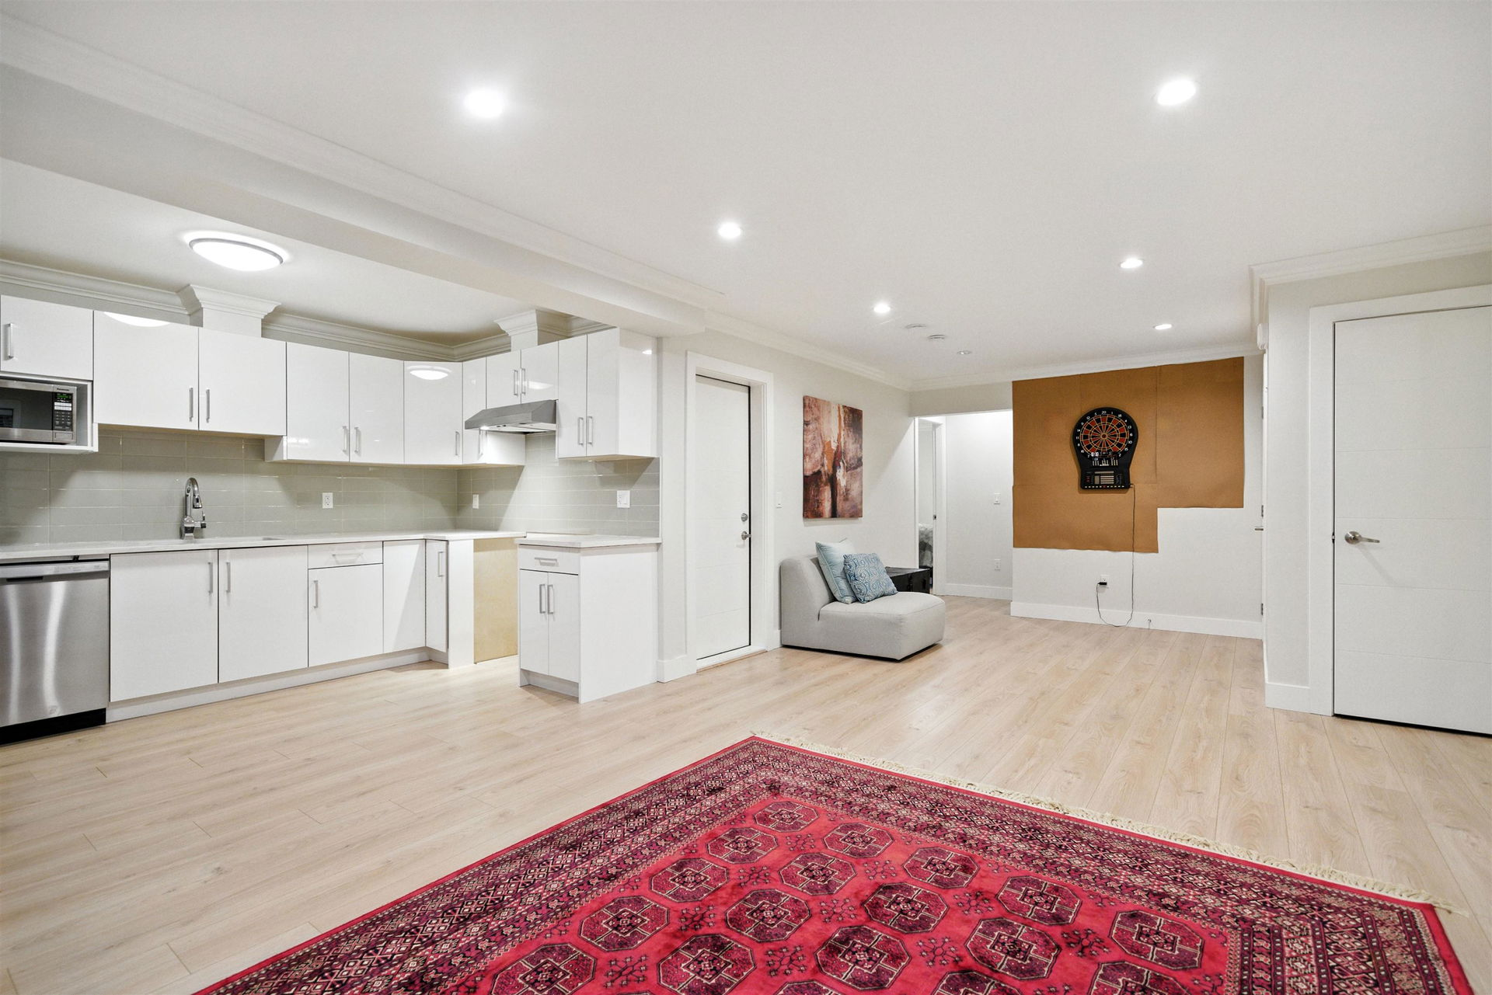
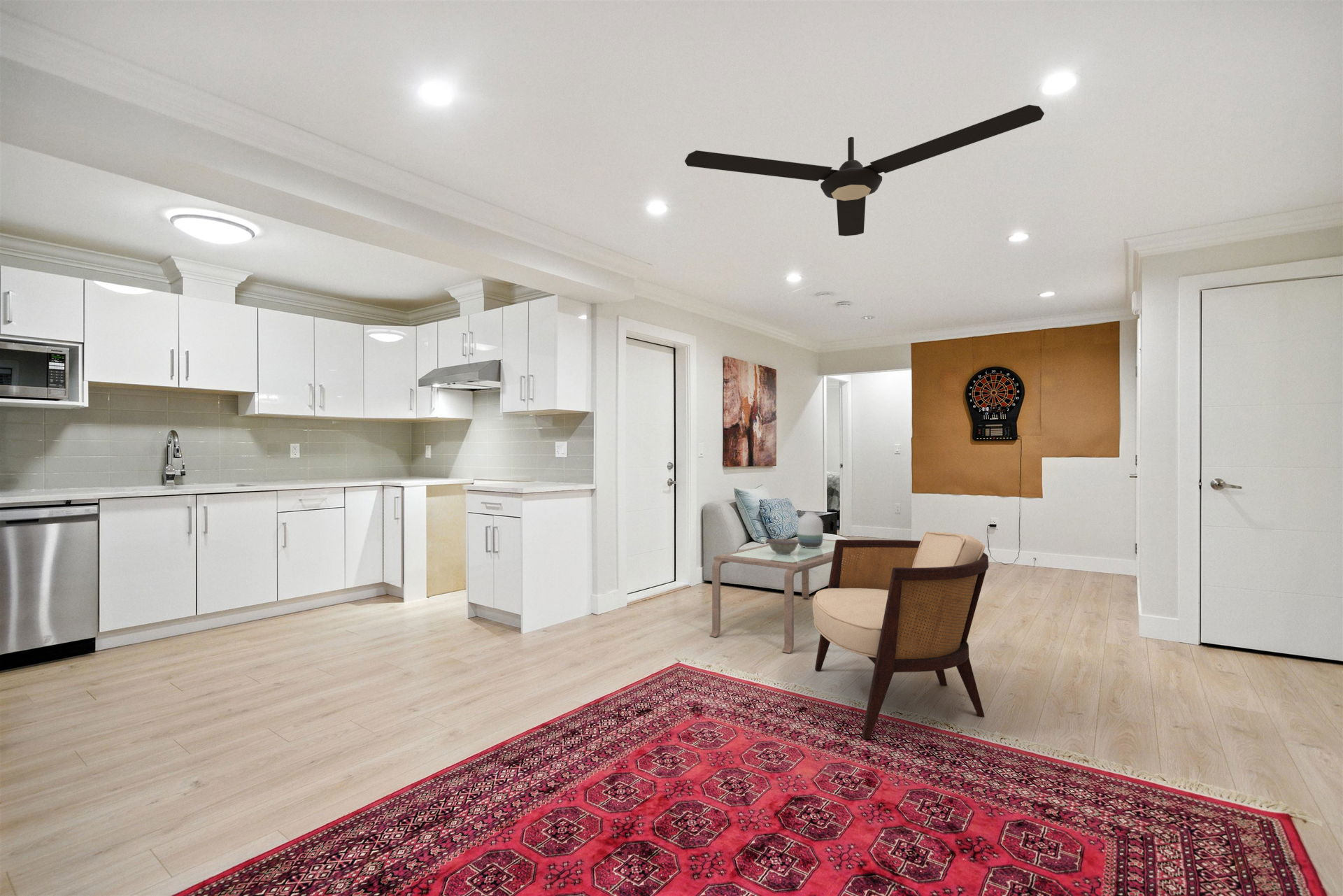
+ armchair [812,531,989,740]
+ vase [797,511,824,548]
+ coffee table [709,537,860,654]
+ decorative bowl [765,538,801,555]
+ ceiling fan [684,104,1045,236]
